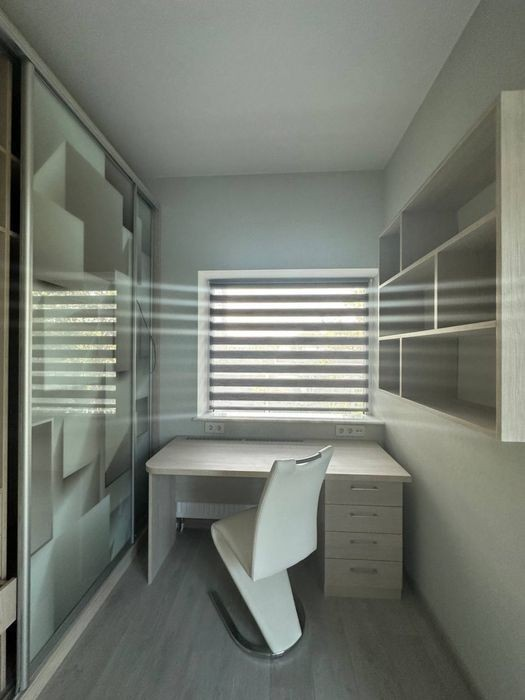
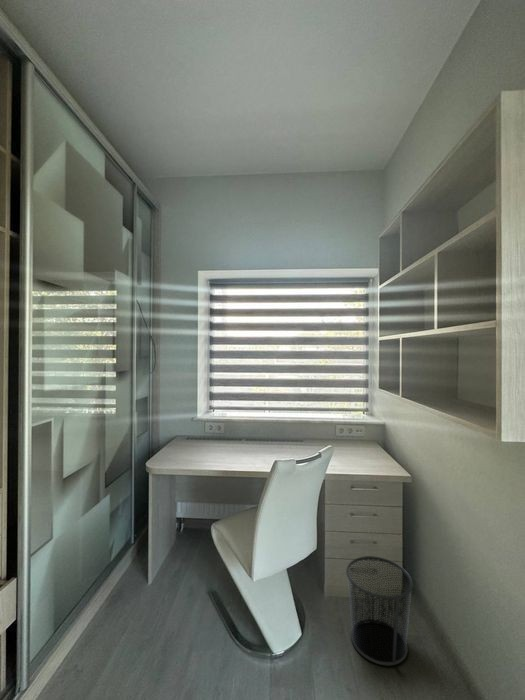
+ waste bin [345,555,414,667]
